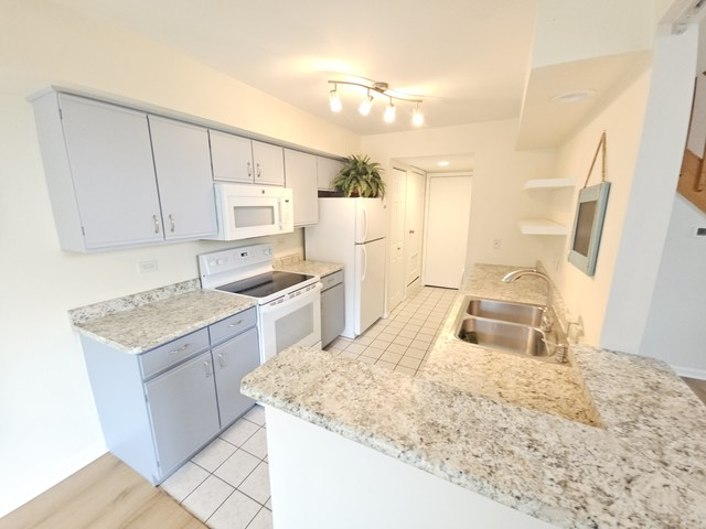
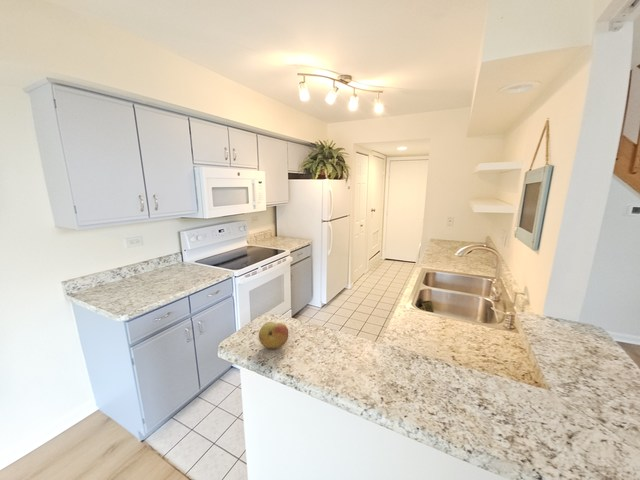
+ fruit [258,321,289,350]
